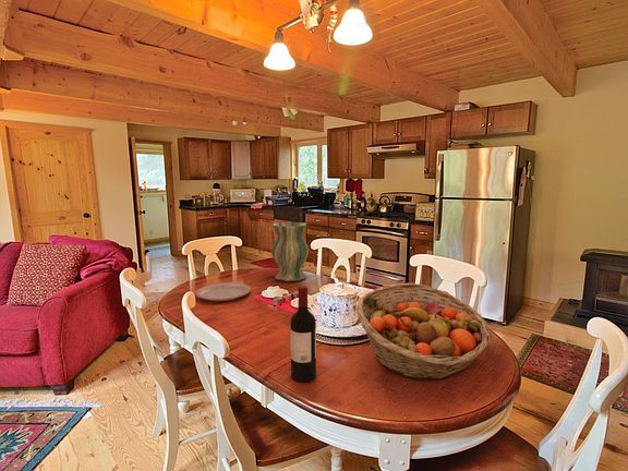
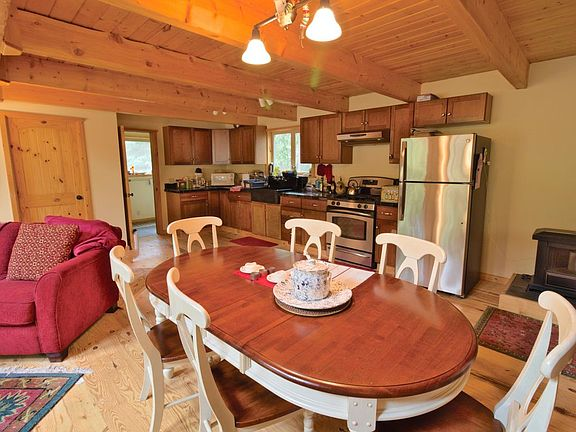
- vase [270,221,310,282]
- plate [194,281,252,302]
- fruit basket [354,282,492,382]
- wine bottle [289,286,317,384]
